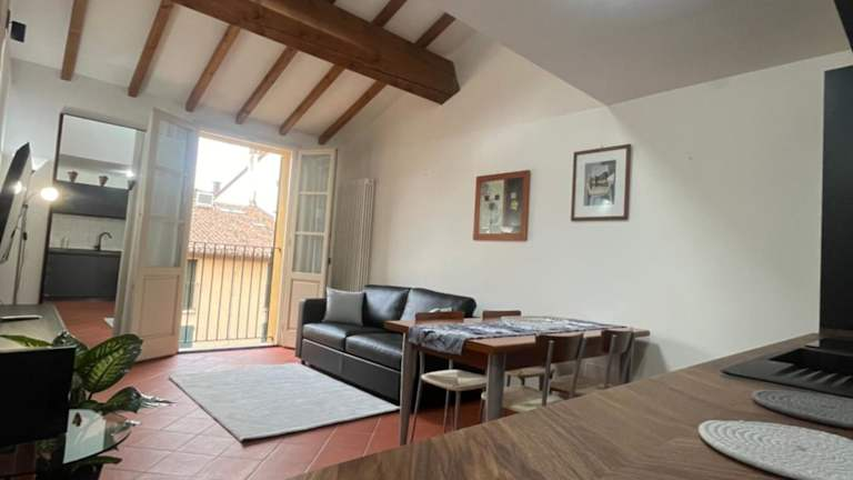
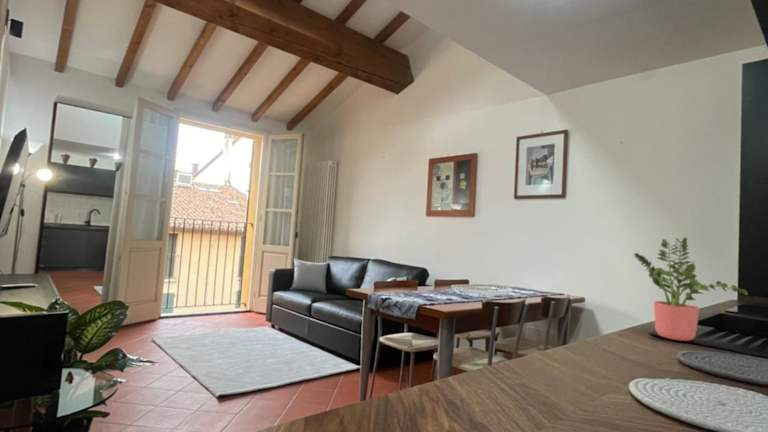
+ potted plant [633,237,749,342]
